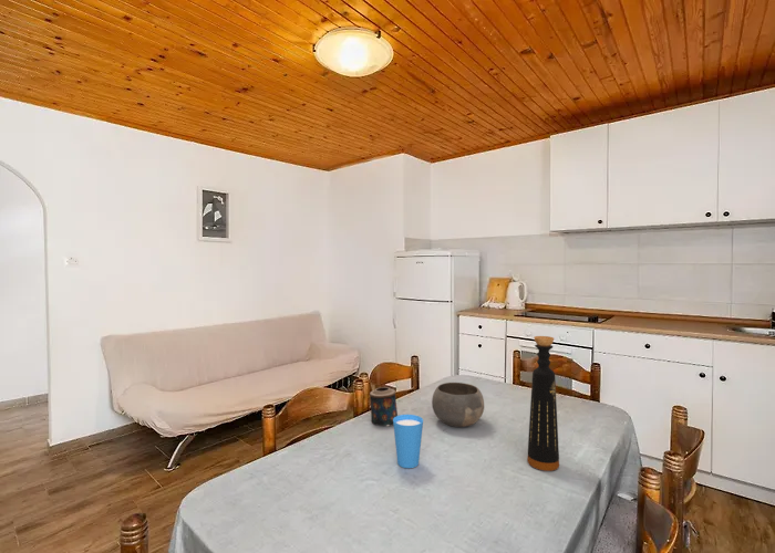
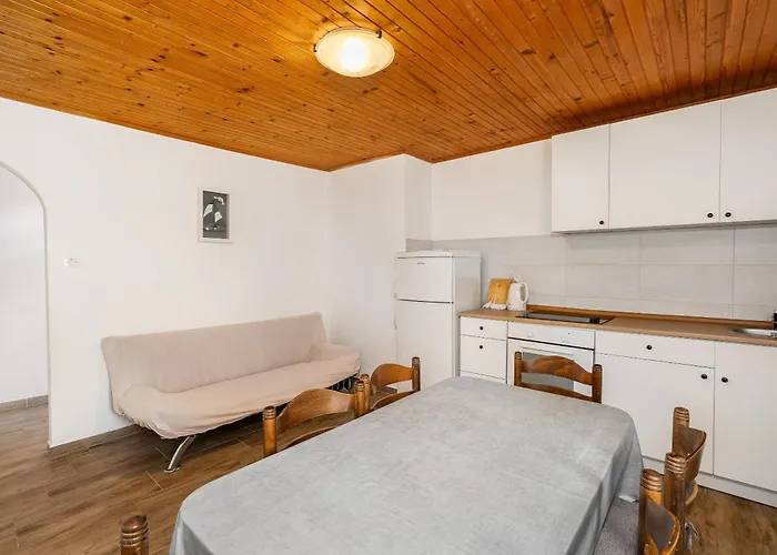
- bottle [526,335,560,472]
- cup [393,414,424,469]
- bowl [431,382,485,428]
- candle [369,386,399,427]
